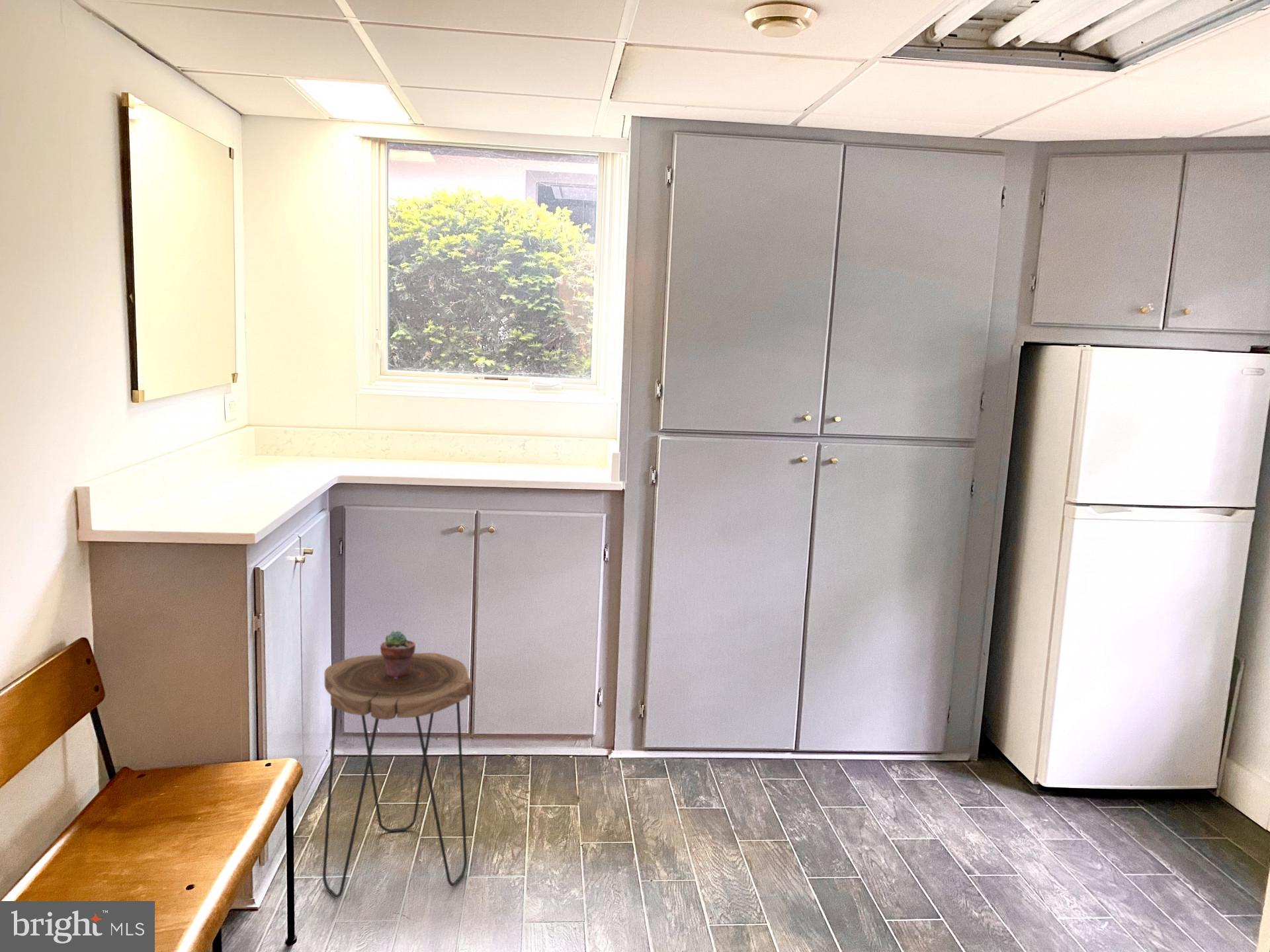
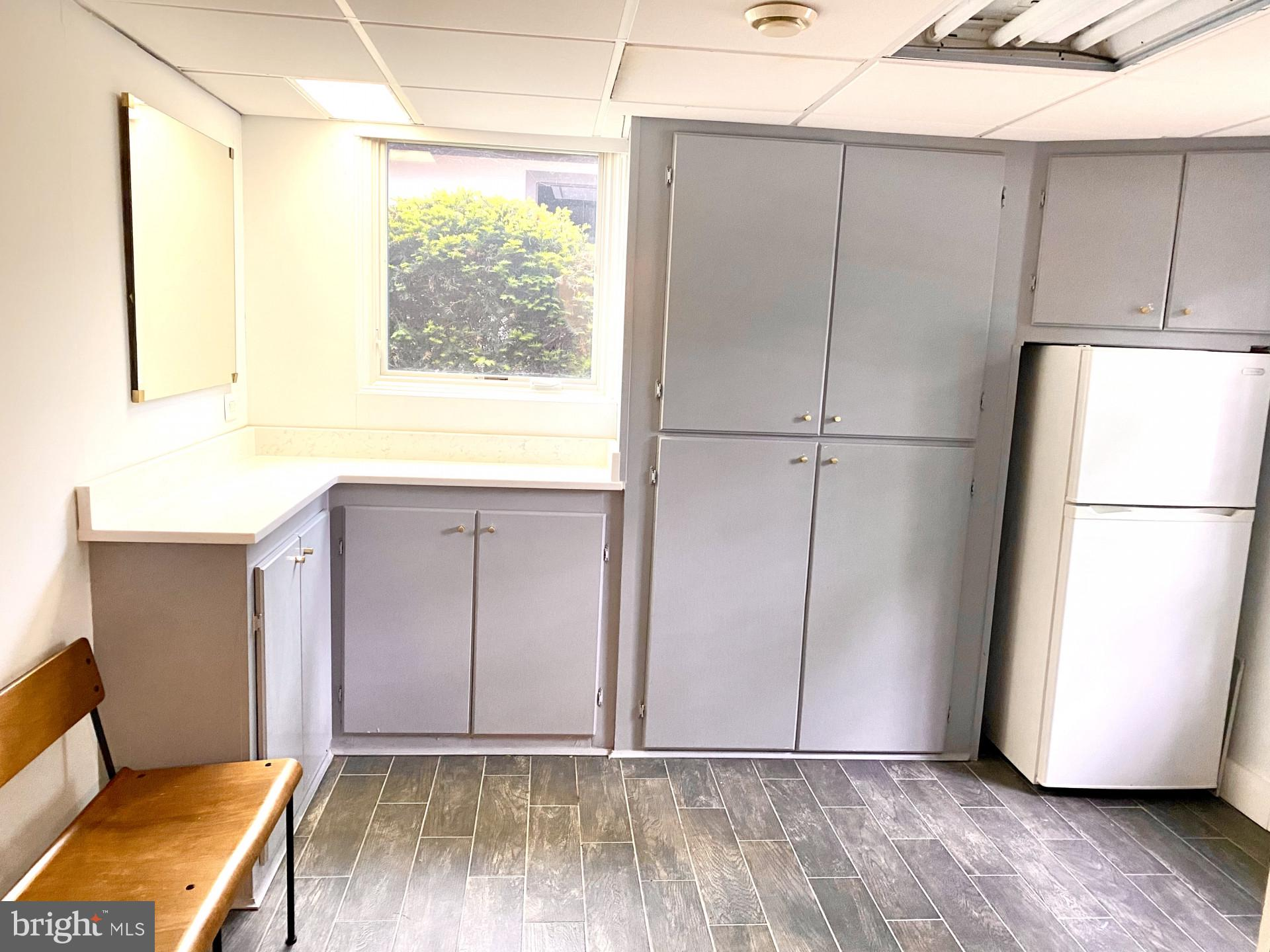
- potted succulent [380,630,416,679]
- side table [322,652,473,899]
